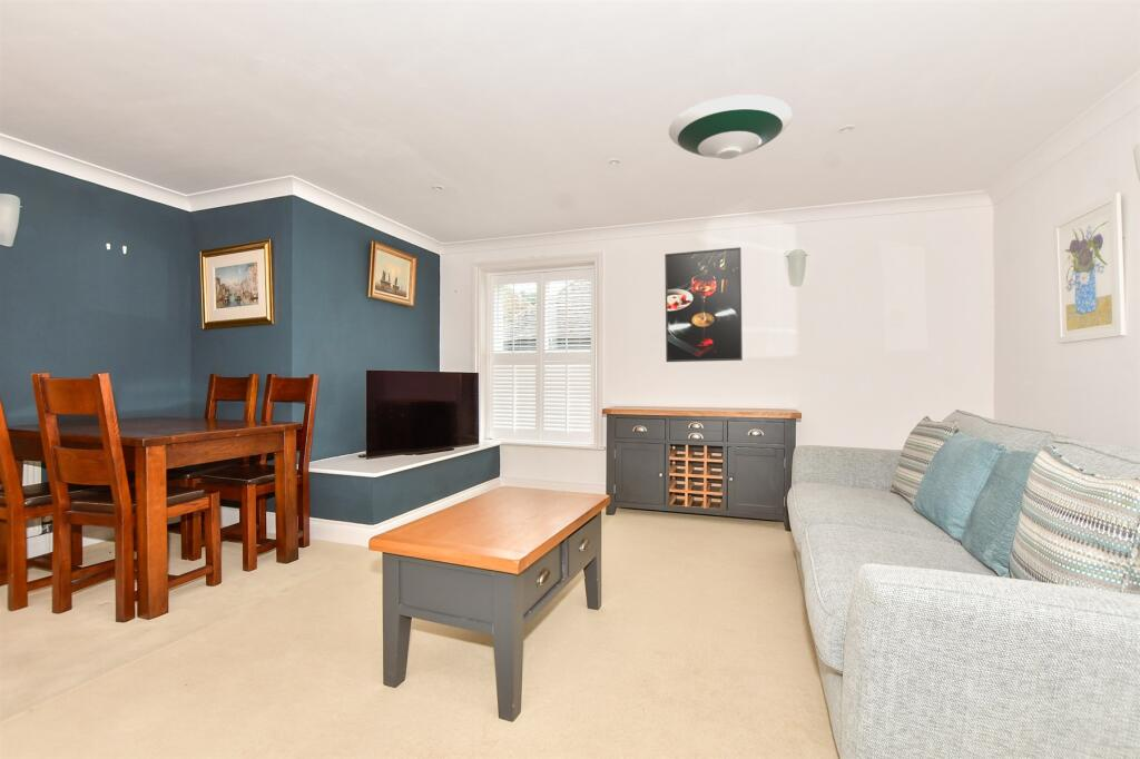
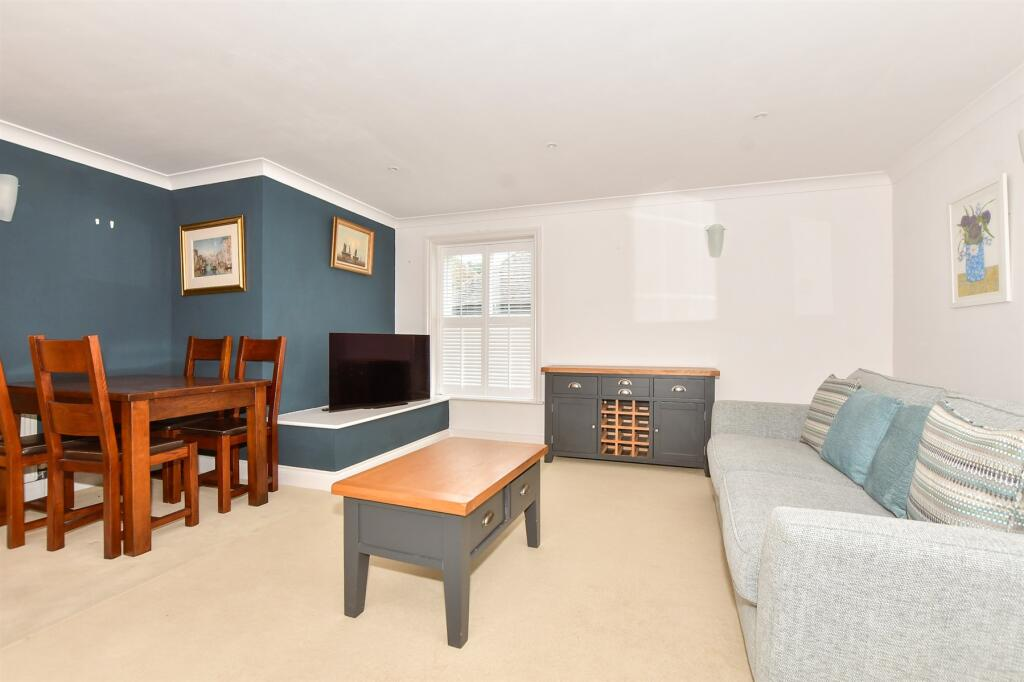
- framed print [664,246,744,363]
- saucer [668,93,794,160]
